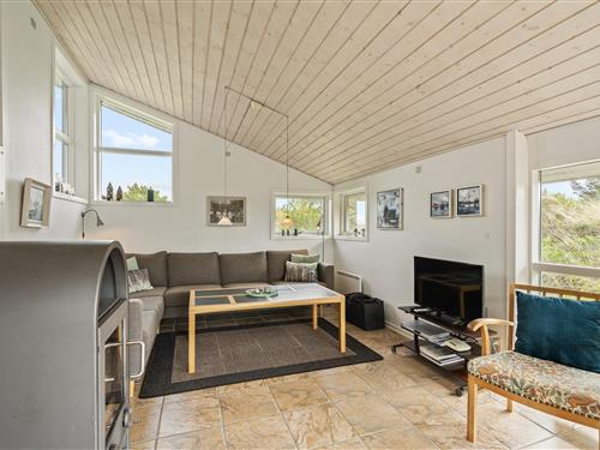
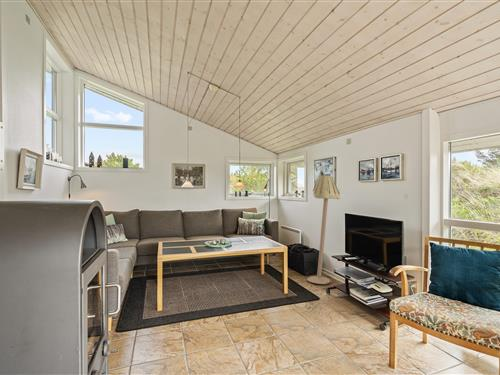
+ floor lamp [306,173,341,285]
